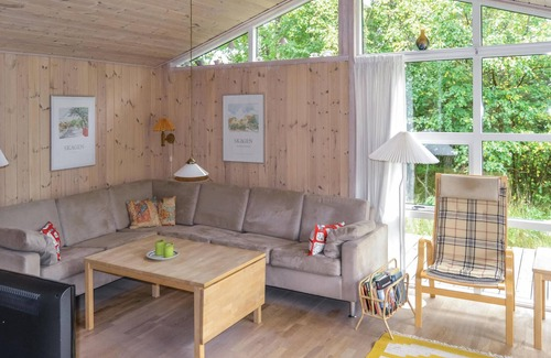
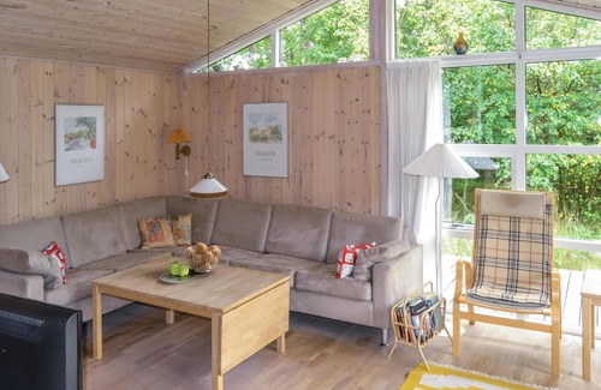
+ fruit basket [183,241,222,274]
